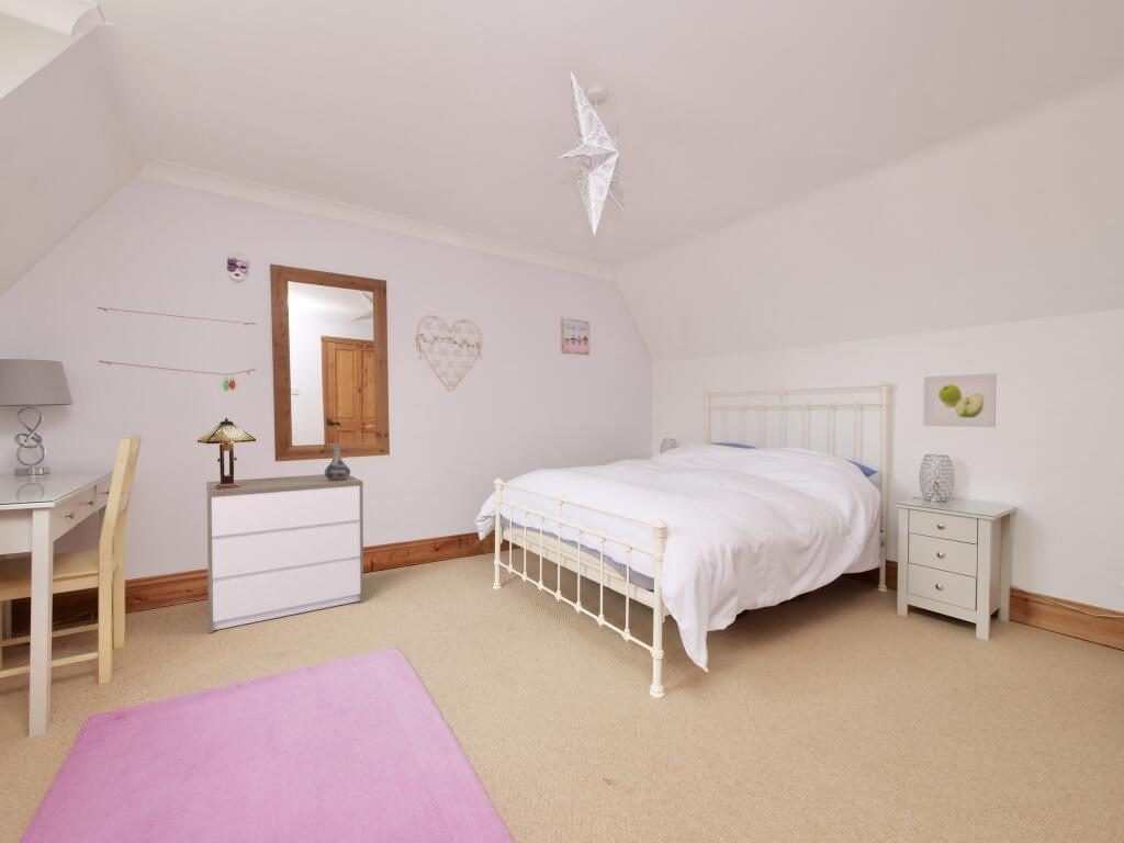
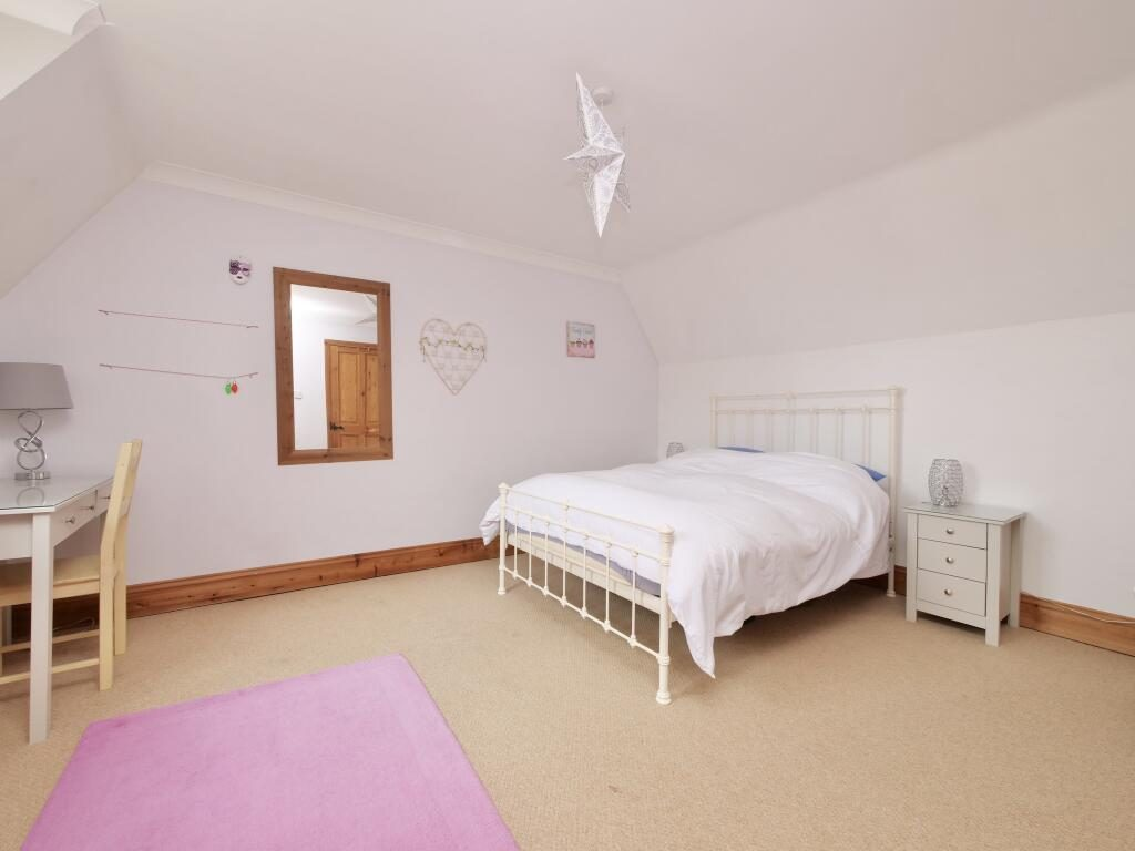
- decorative vase [323,441,351,481]
- dresser [205,473,364,633]
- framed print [922,372,998,428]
- table lamp [196,417,257,490]
